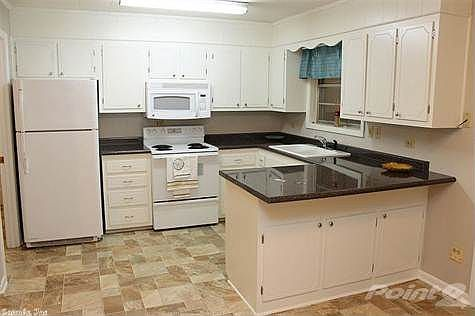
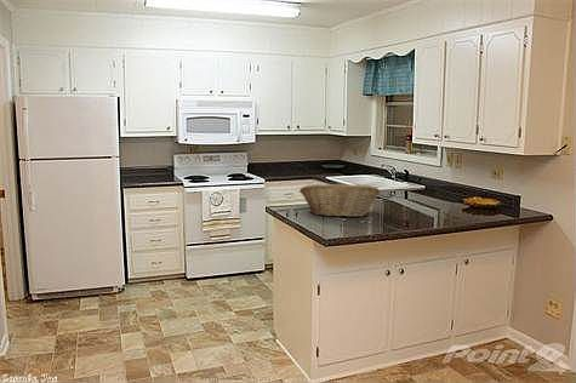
+ fruit basket [298,183,381,218]
